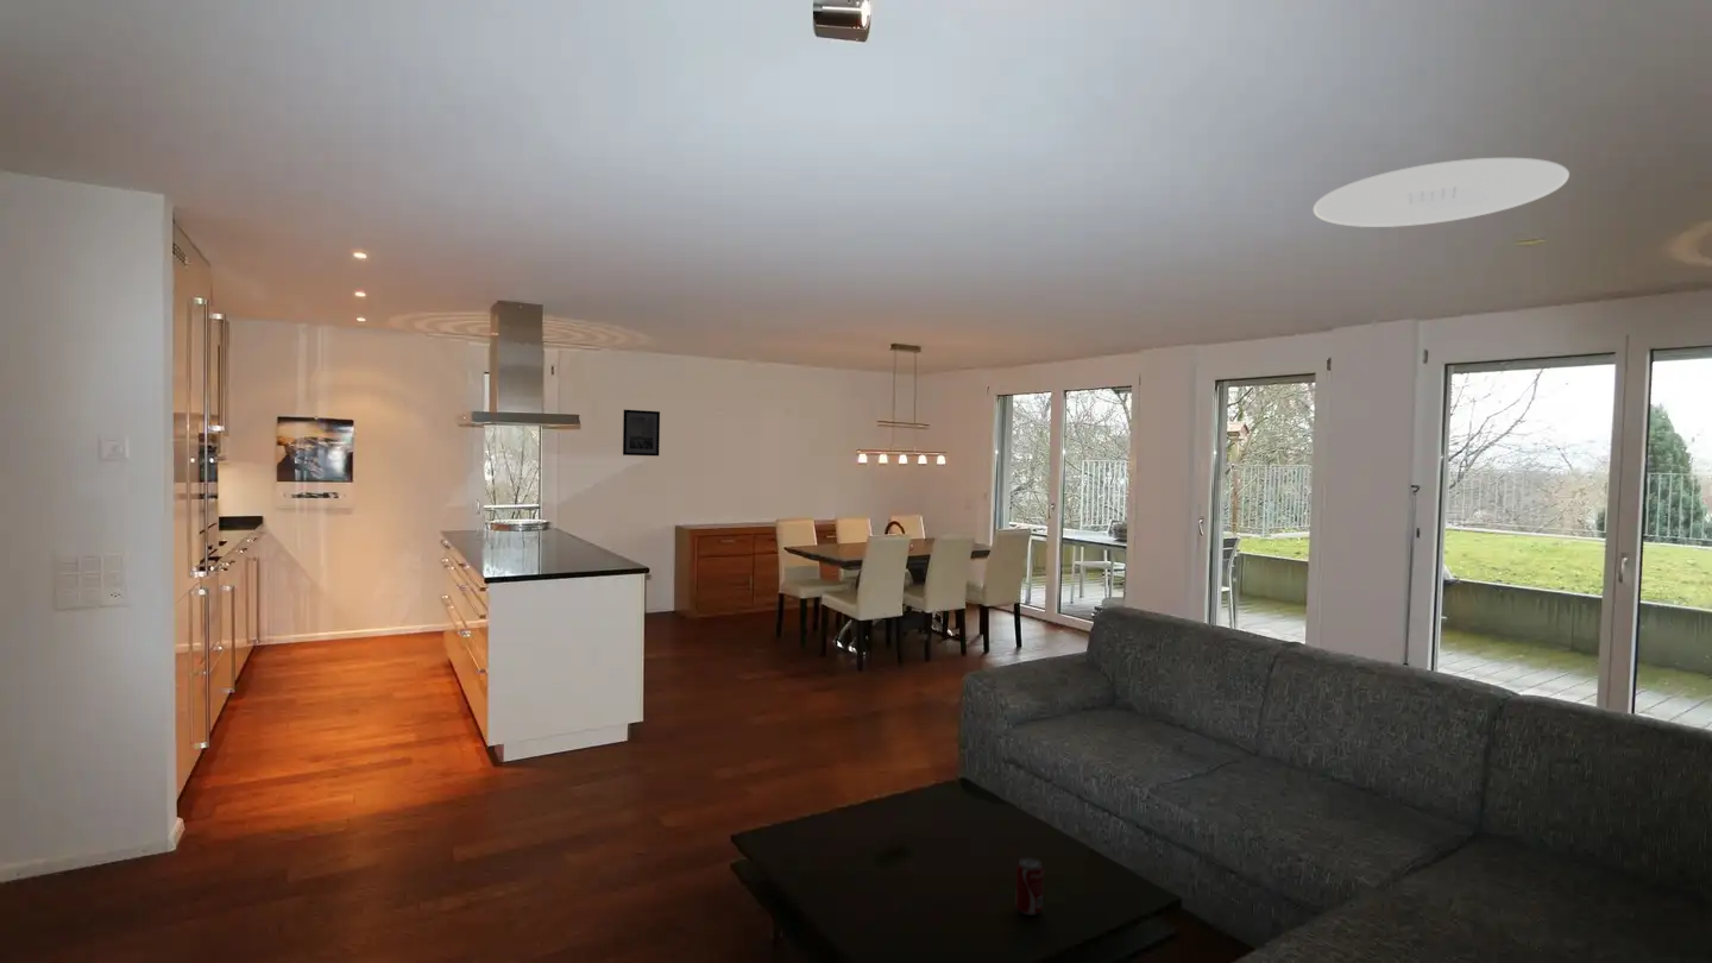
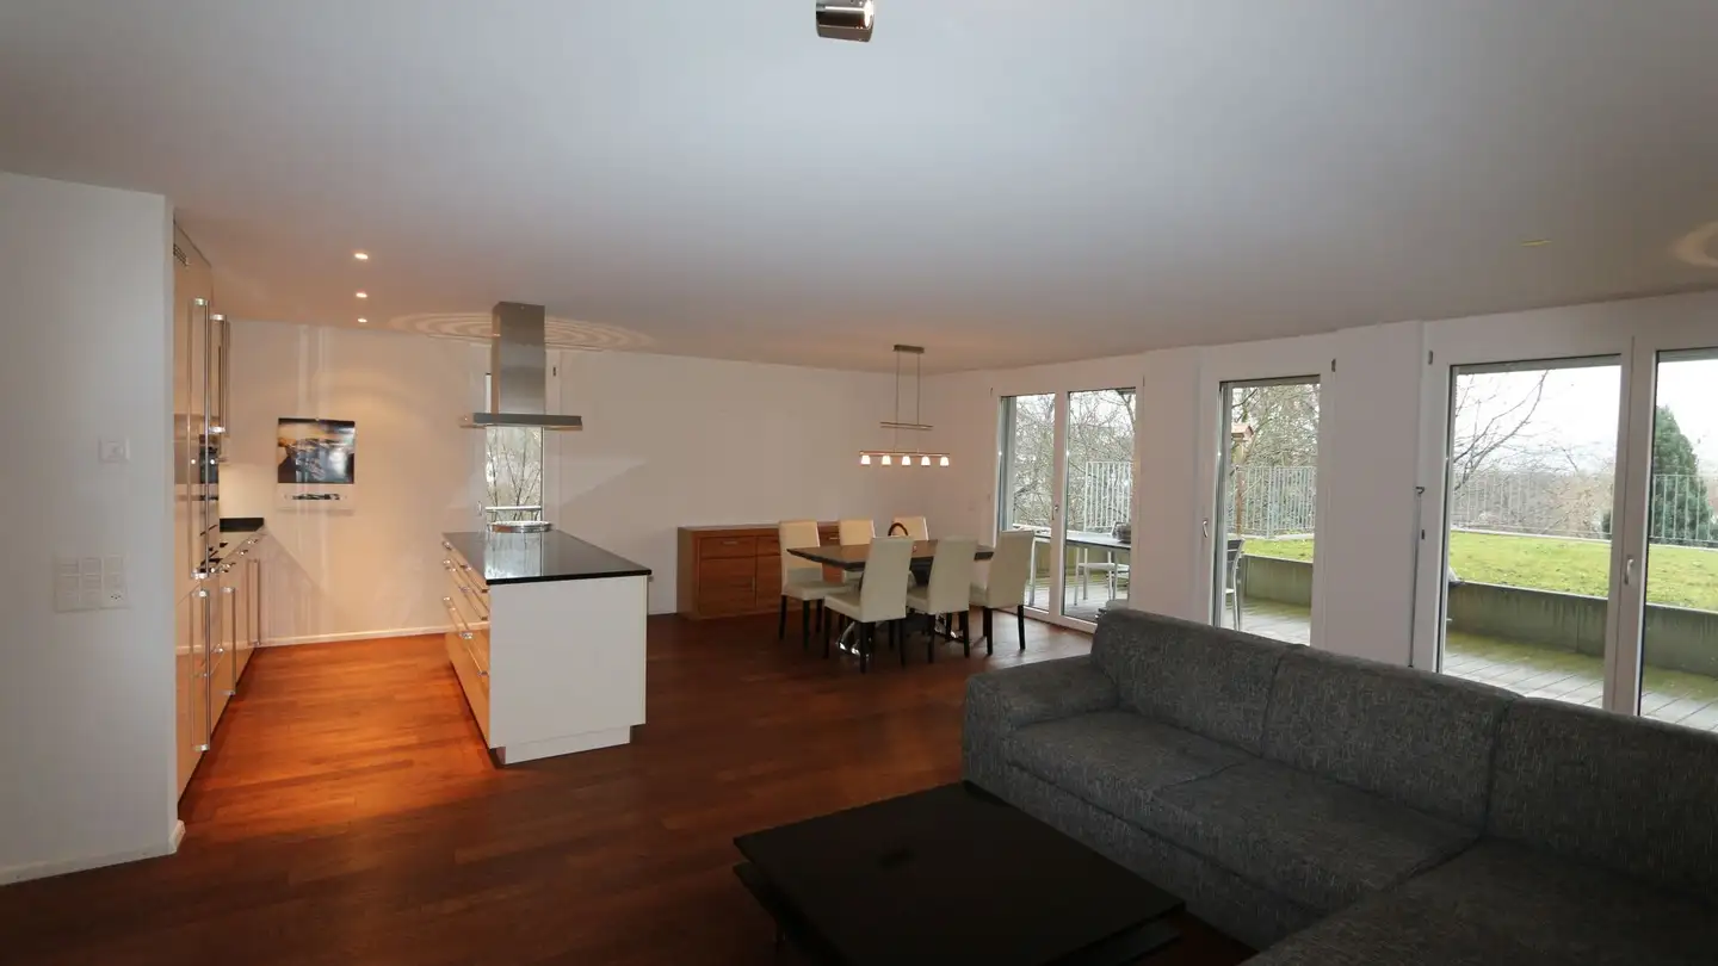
- beverage can [1014,856,1045,917]
- ceiling light [1313,157,1571,228]
- wall art [622,409,661,458]
